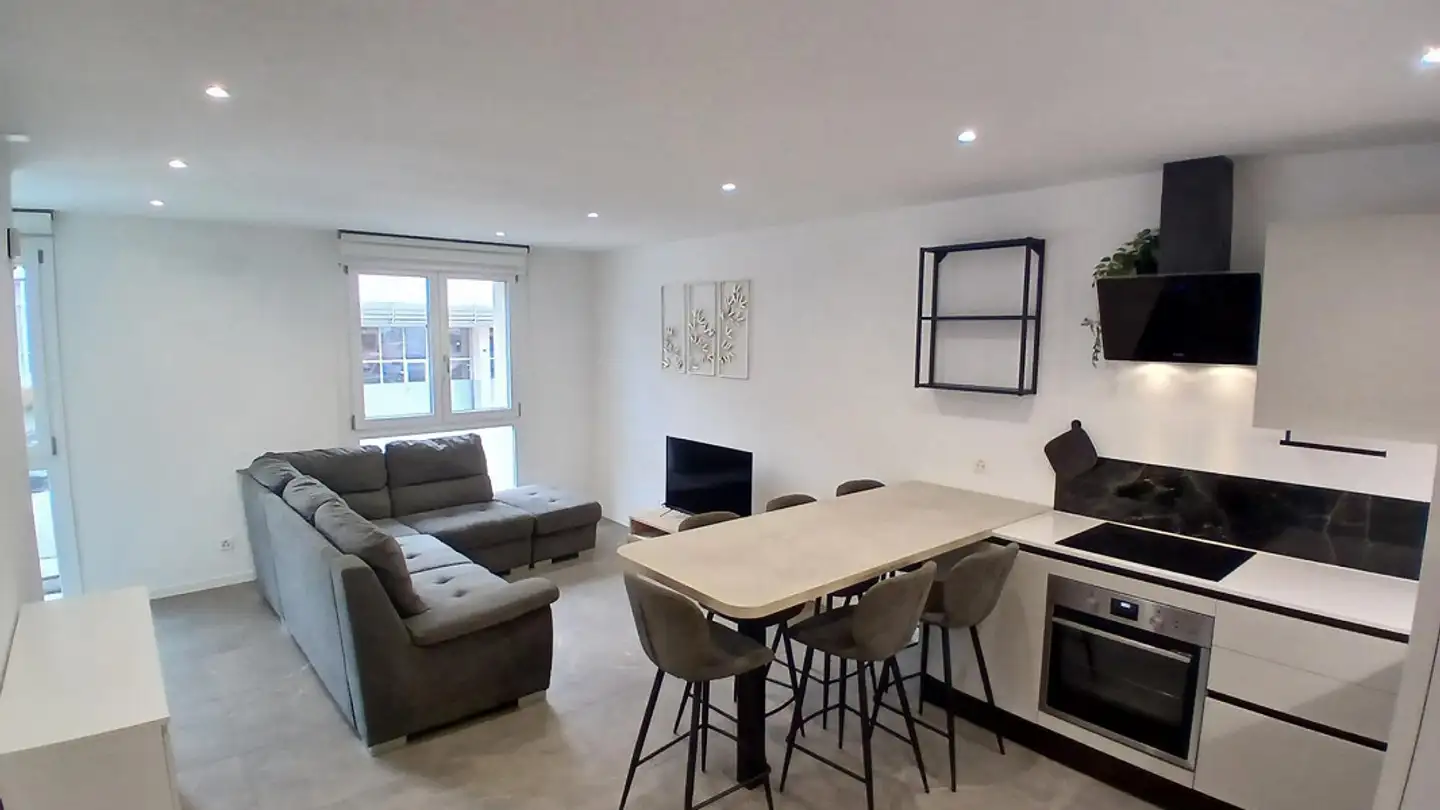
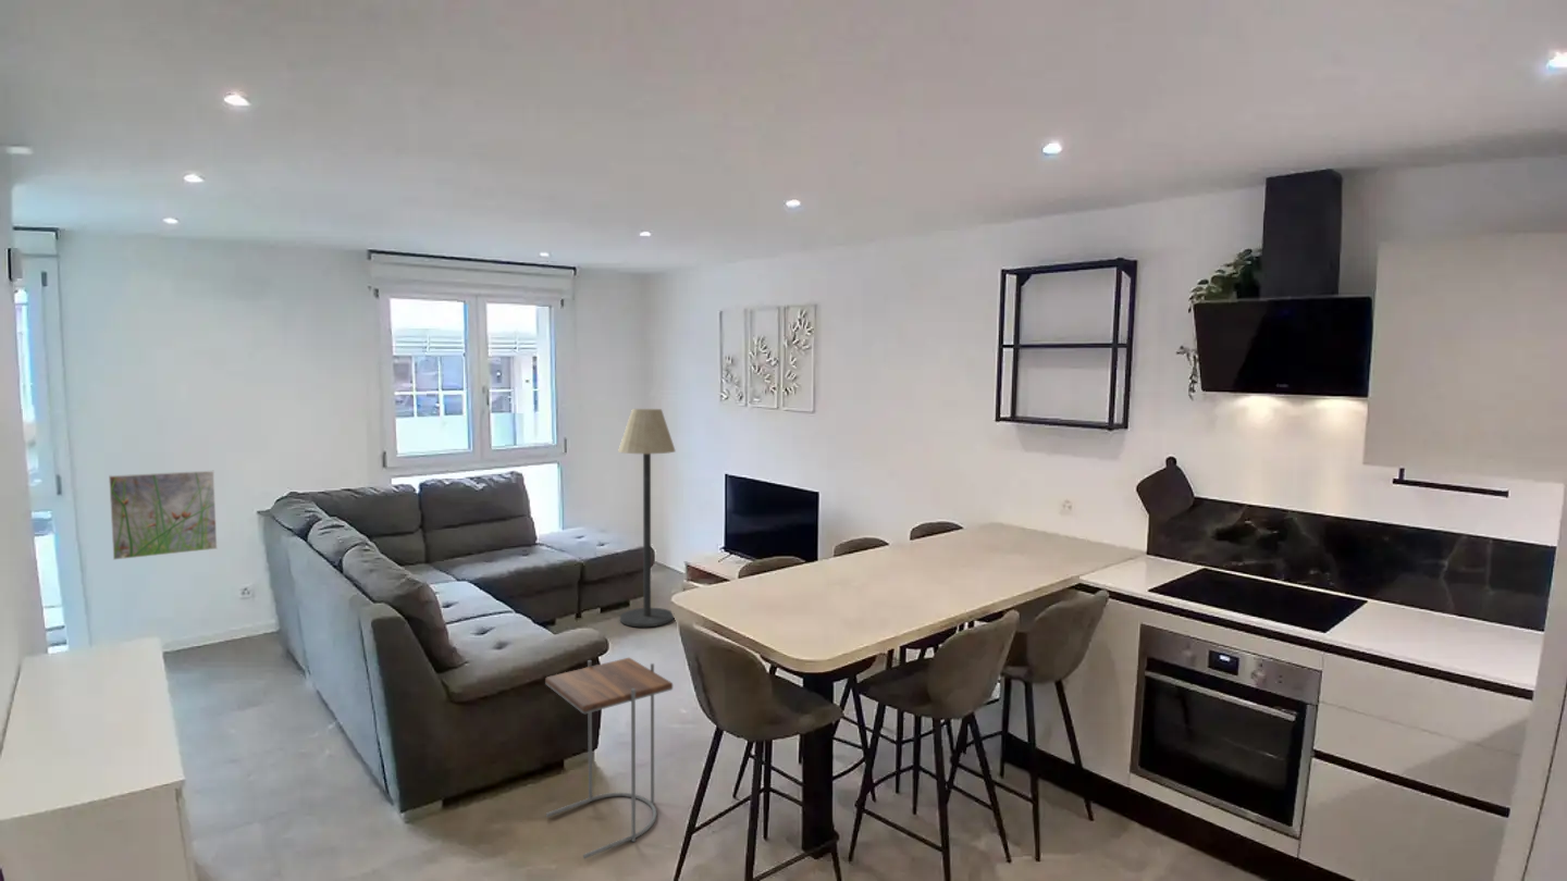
+ floor lamp [617,408,677,628]
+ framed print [108,470,219,561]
+ side table [544,657,674,859]
